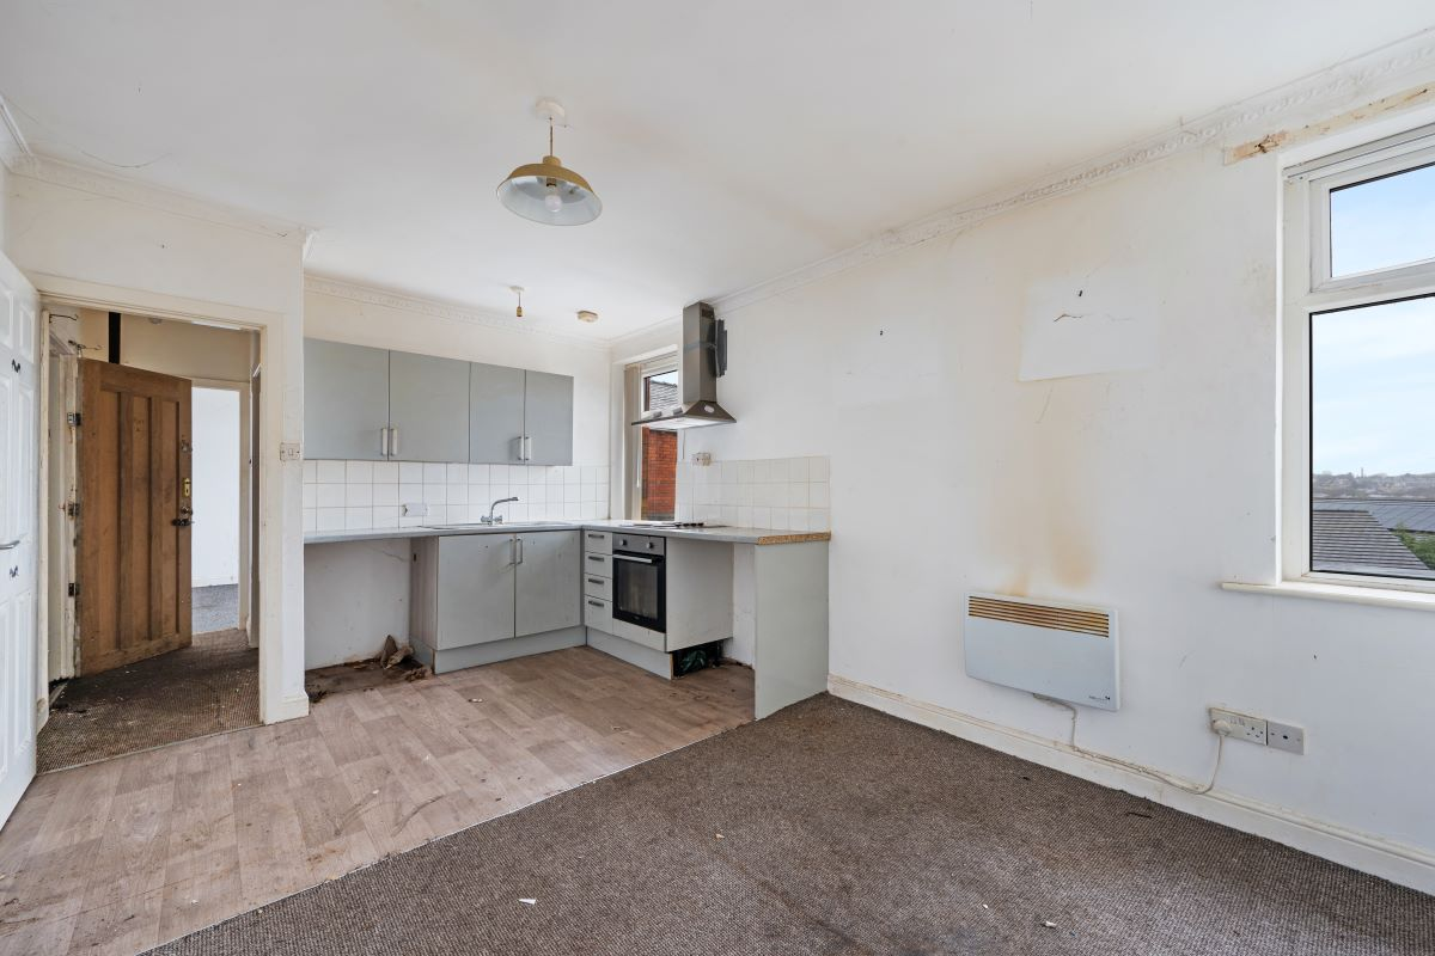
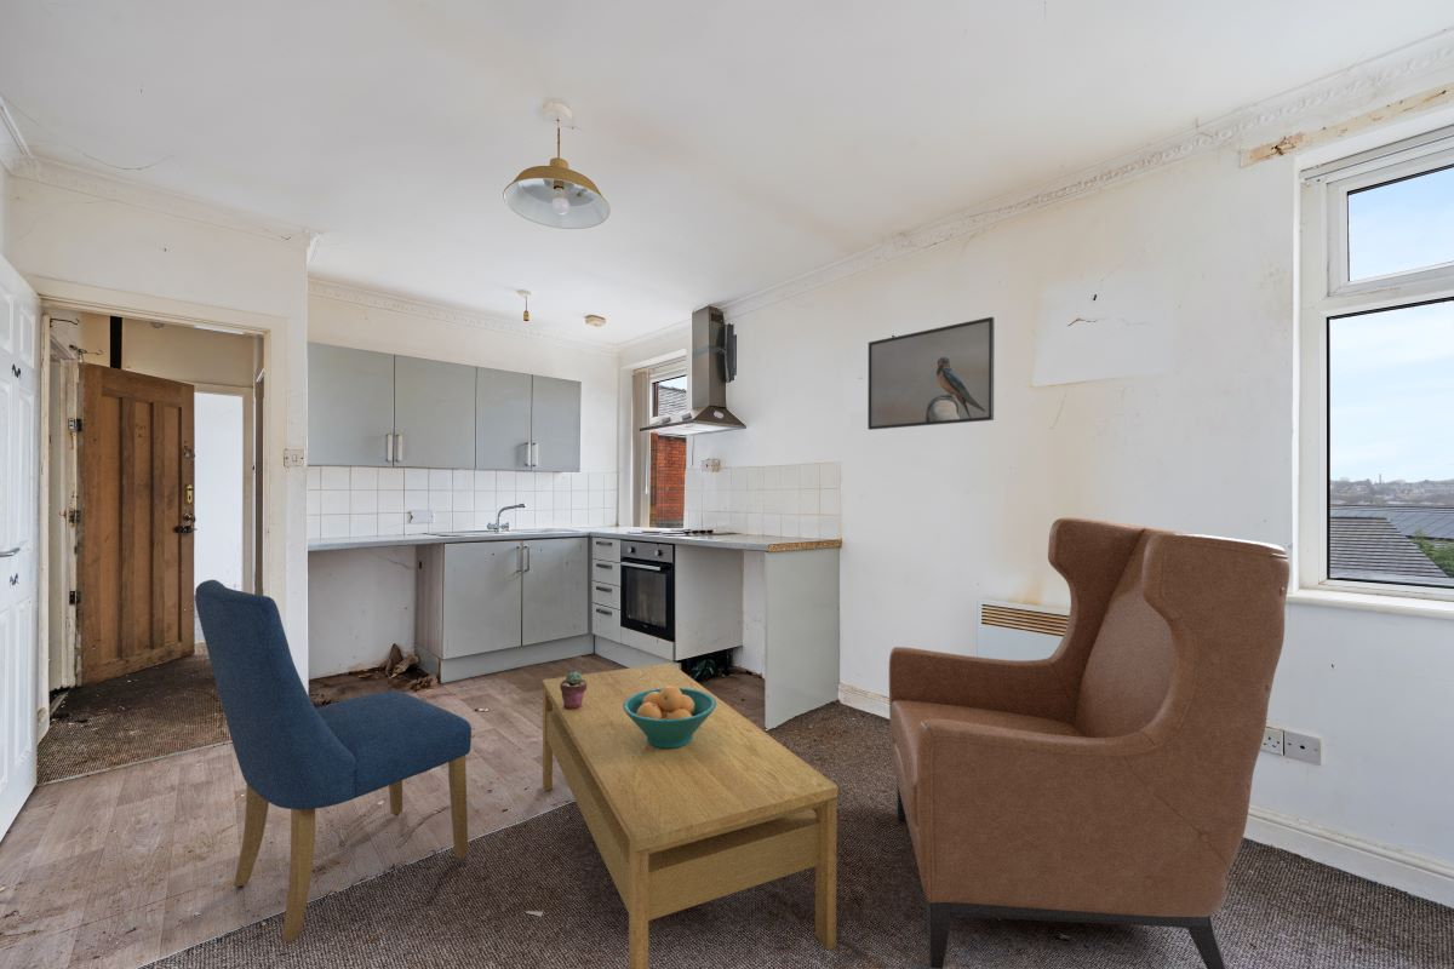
+ potted succulent [560,670,588,710]
+ coffee table [540,661,840,969]
+ chair [888,516,1290,969]
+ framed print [866,316,995,431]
+ fruit bowl [623,686,716,749]
+ chair [194,579,473,944]
